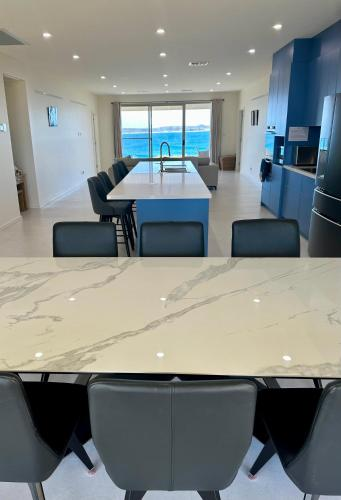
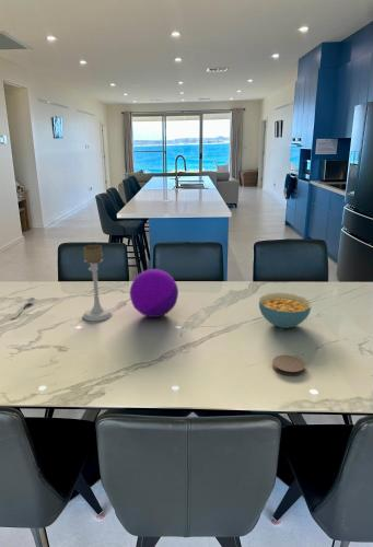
+ candle holder [82,244,114,323]
+ coaster [271,354,306,376]
+ spoon [10,296,36,319]
+ cereal bowl [258,292,312,329]
+ decorative orb [129,268,179,318]
